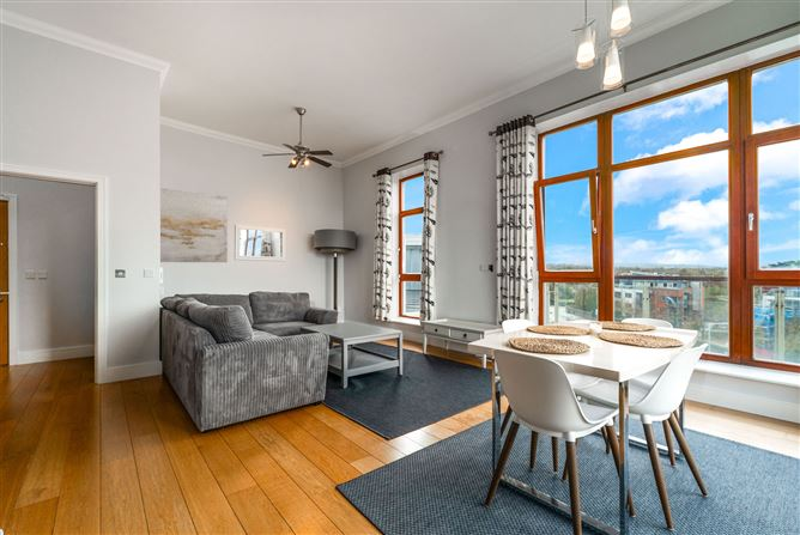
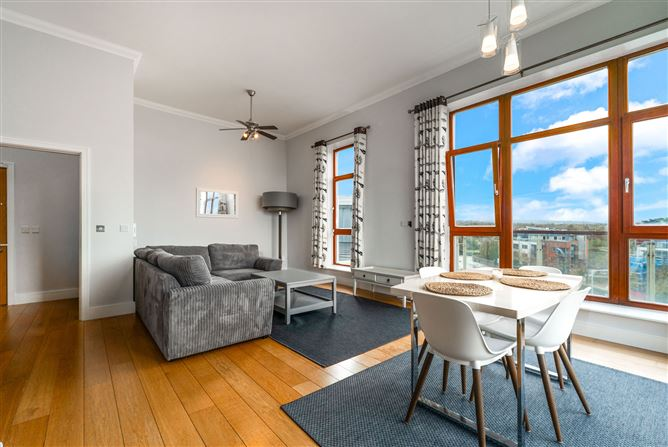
- wall art [159,188,229,263]
